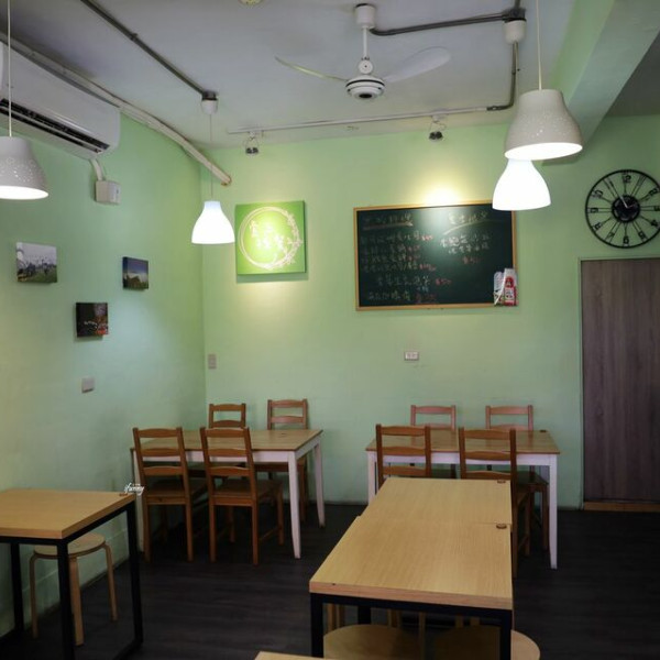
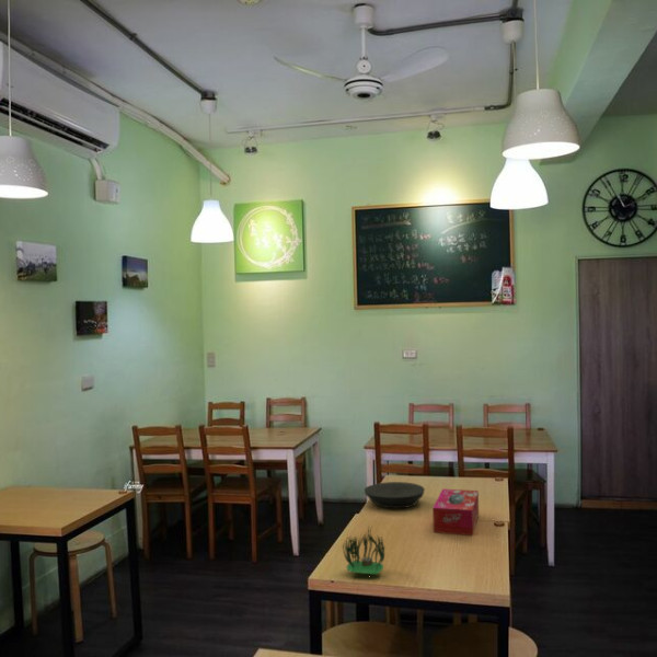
+ succulent plant [341,523,385,575]
+ plate [364,481,426,509]
+ tissue box [431,487,480,537]
